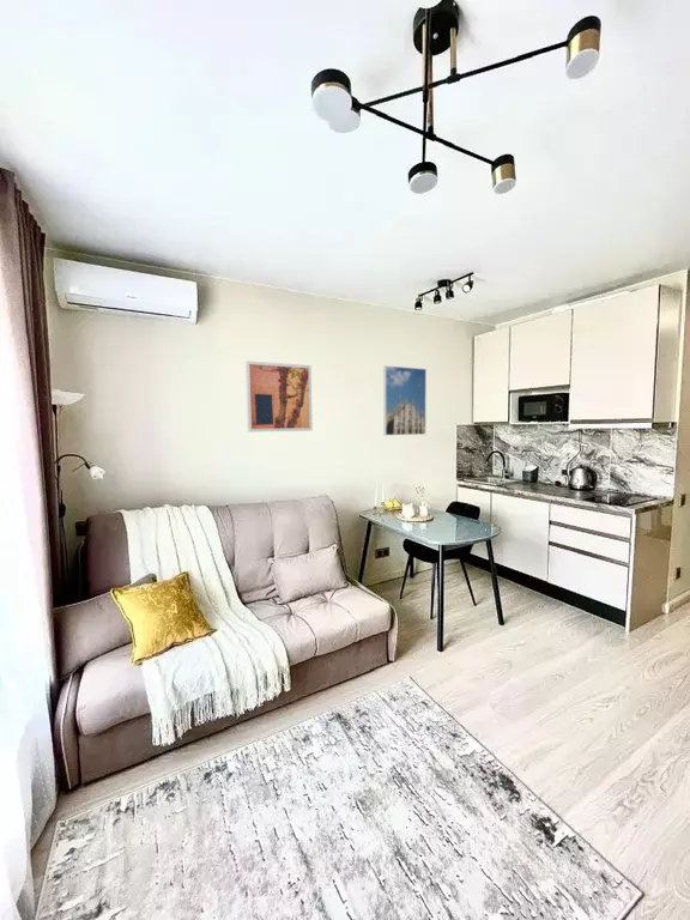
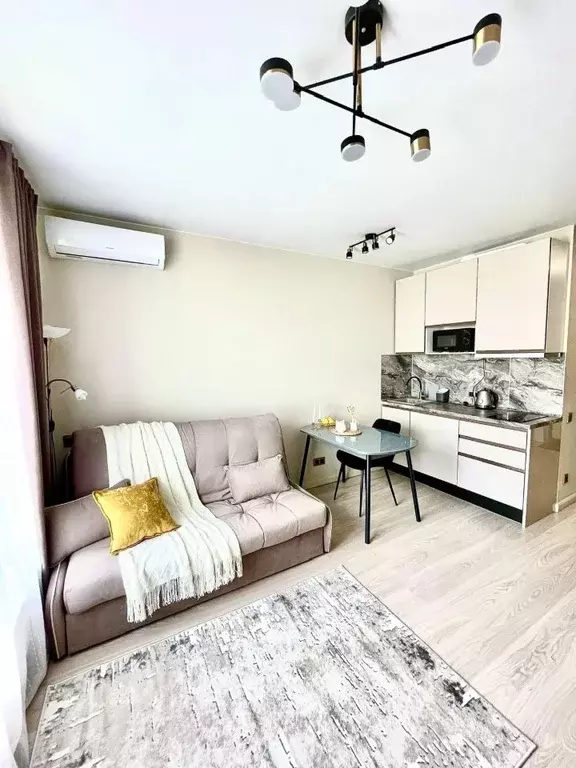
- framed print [382,364,428,436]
- wall art [244,359,314,432]
